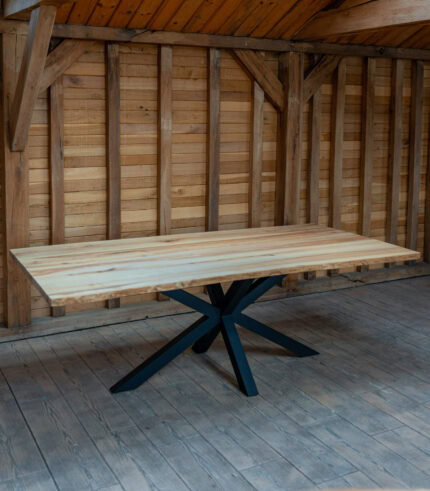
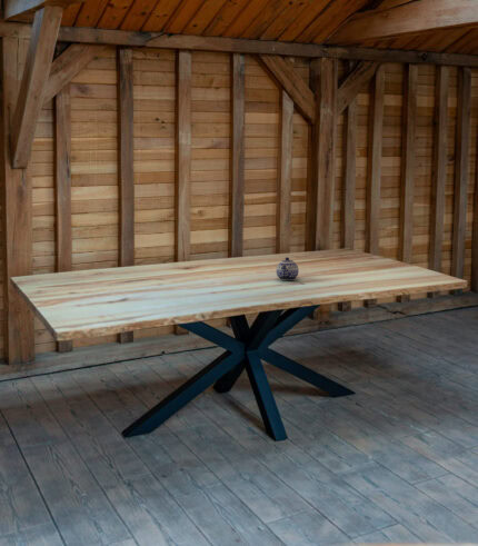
+ teapot [276,257,299,281]
